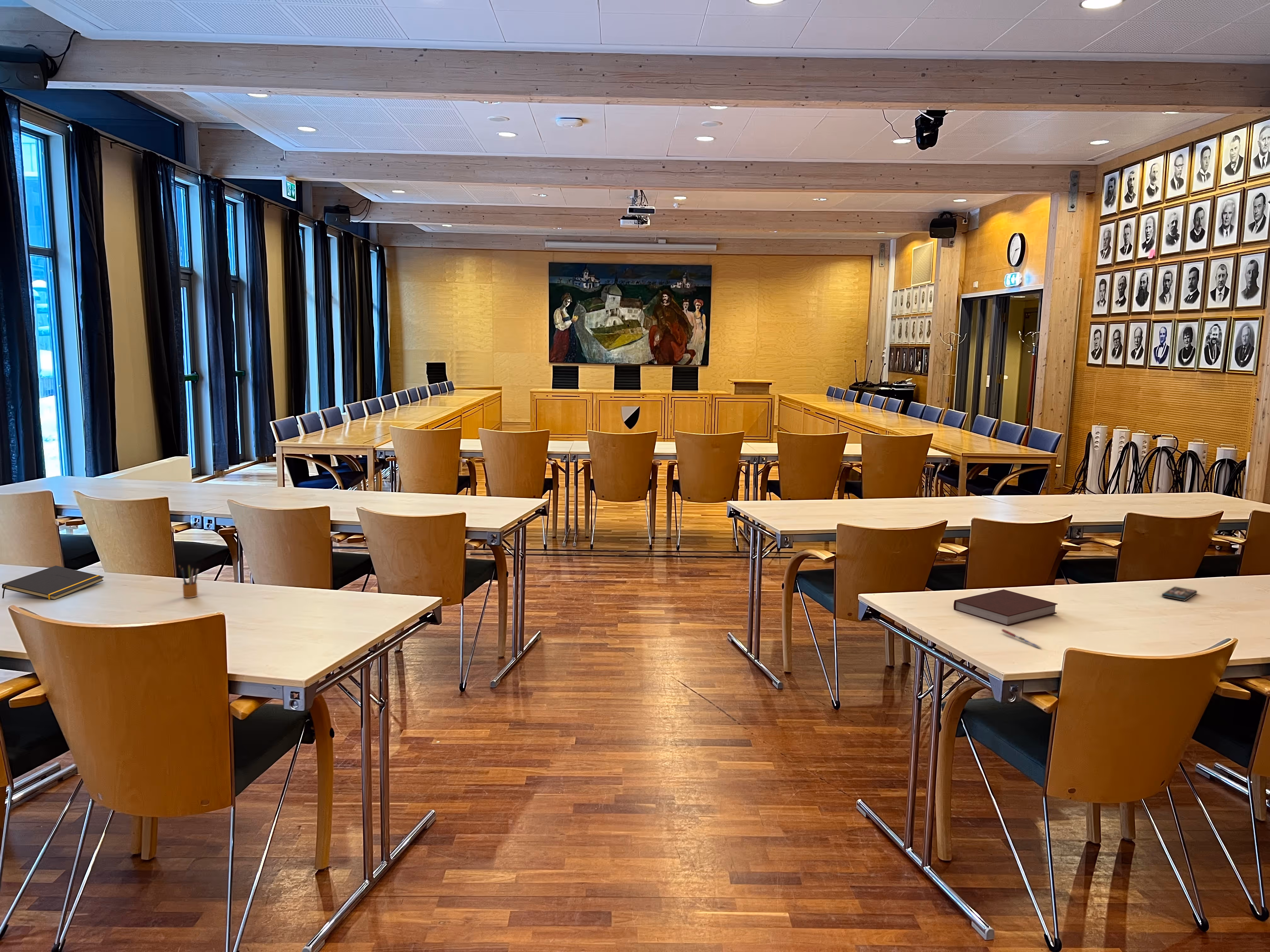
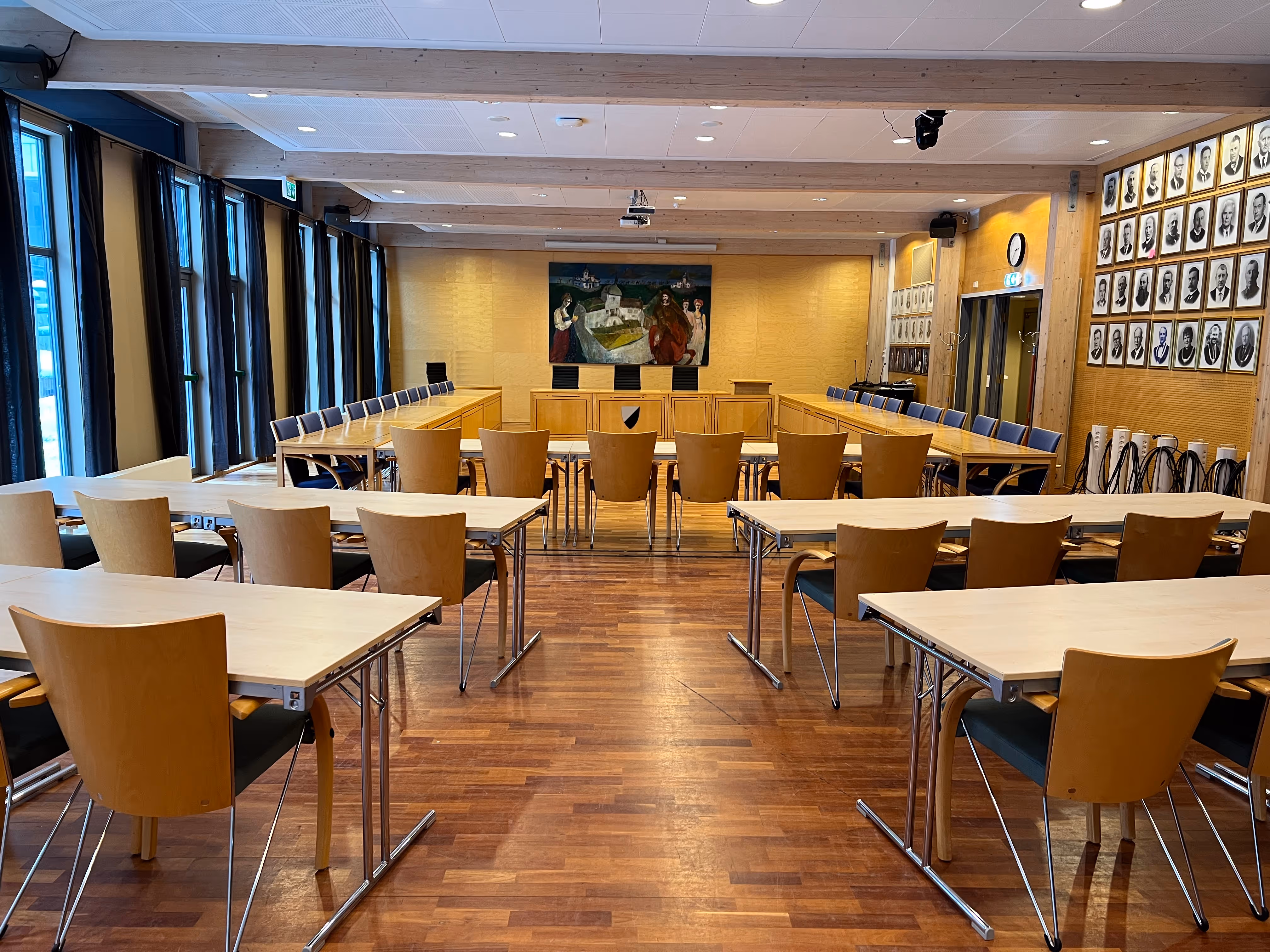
- notebook [953,589,1058,626]
- notepad [2,565,104,600]
- pen [1001,629,1042,649]
- smartphone [1161,586,1198,601]
- pencil box [179,564,199,598]
